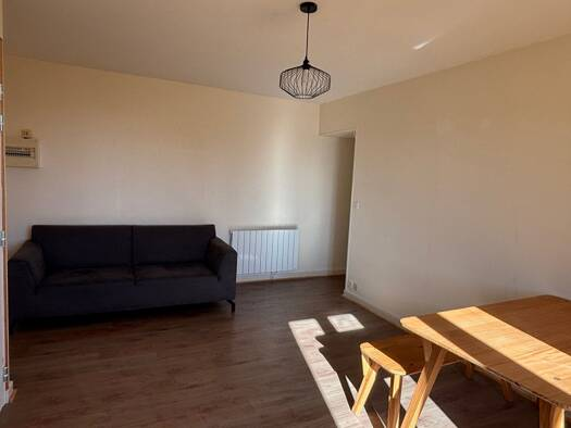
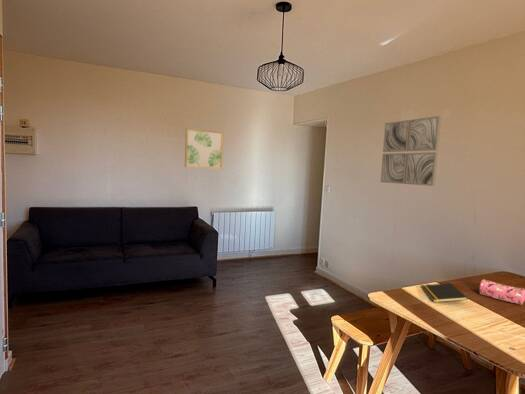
+ notepad [420,282,469,303]
+ pencil case [478,278,525,305]
+ wall art [380,115,442,187]
+ wall art [184,127,224,170]
